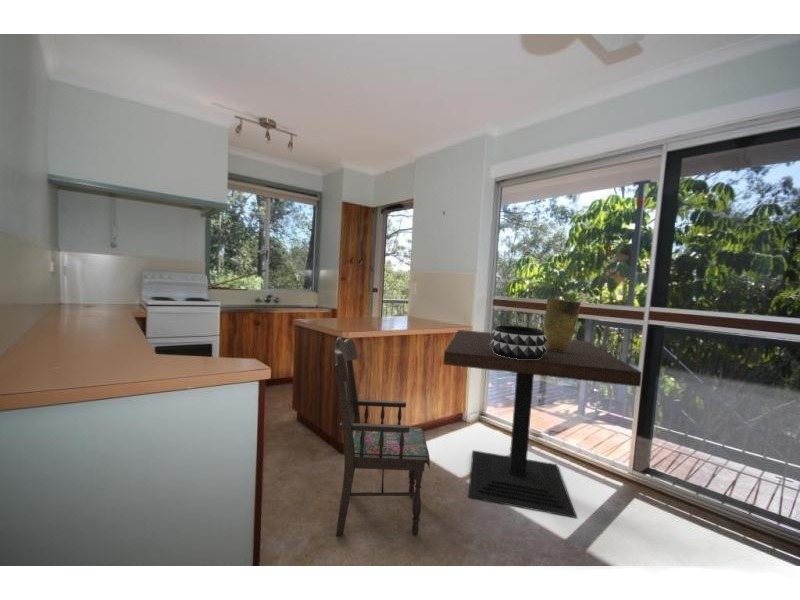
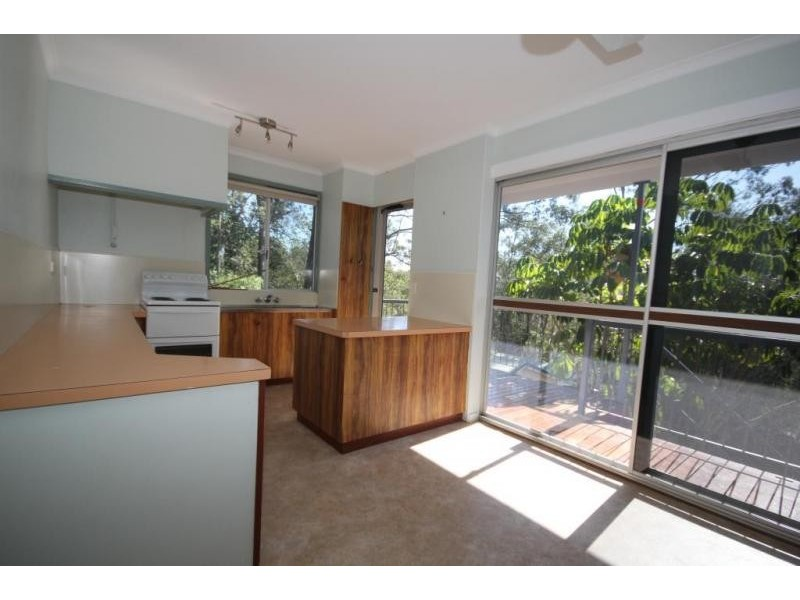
- dining chair [333,336,432,537]
- vase [543,297,582,351]
- dining table [443,329,643,519]
- decorative bowl [490,325,547,359]
